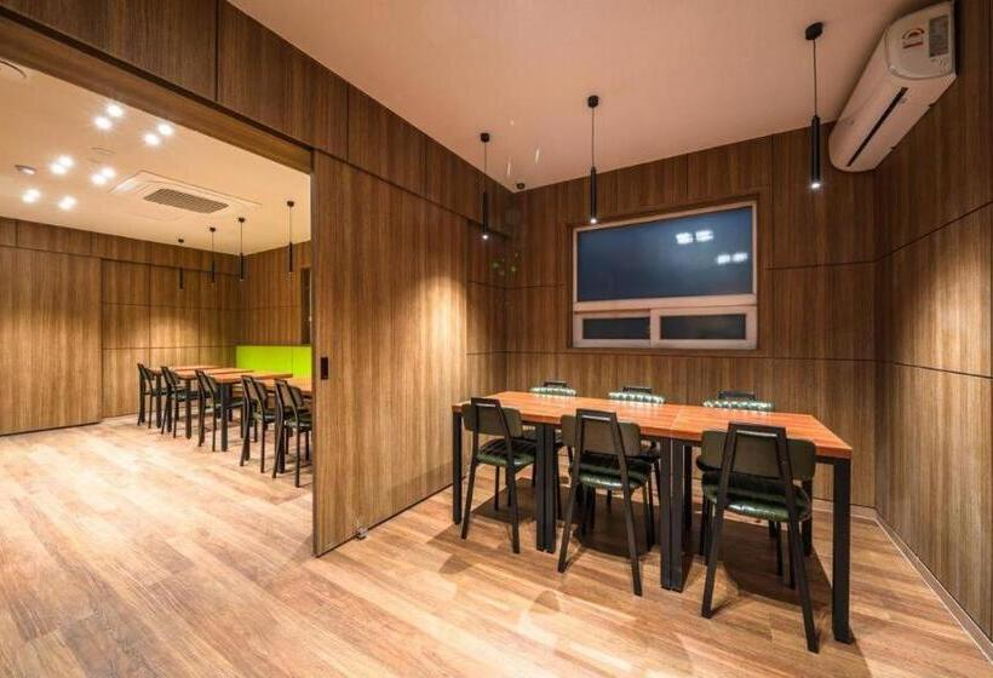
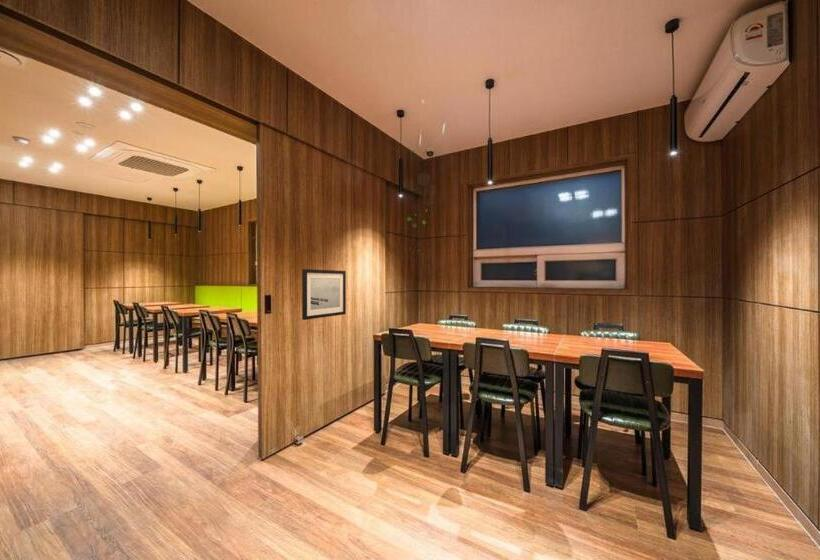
+ wall art [301,268,347,321]
